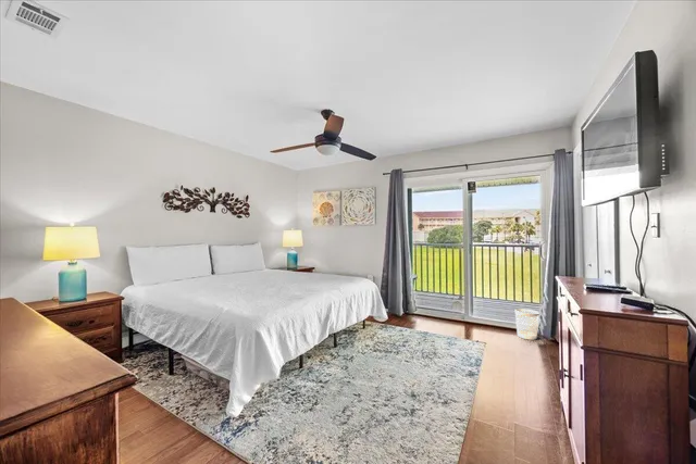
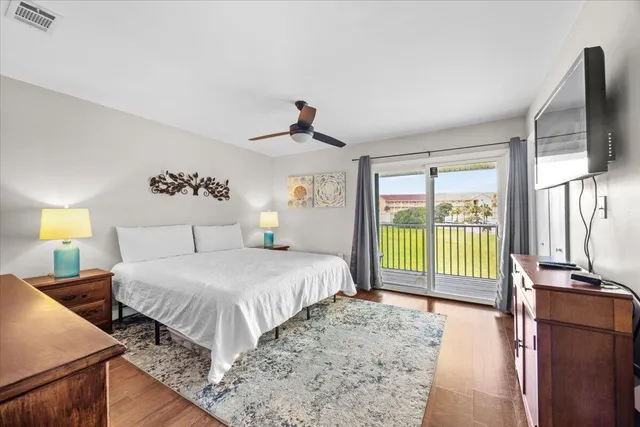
- wastebasket [514,308,540,341]
